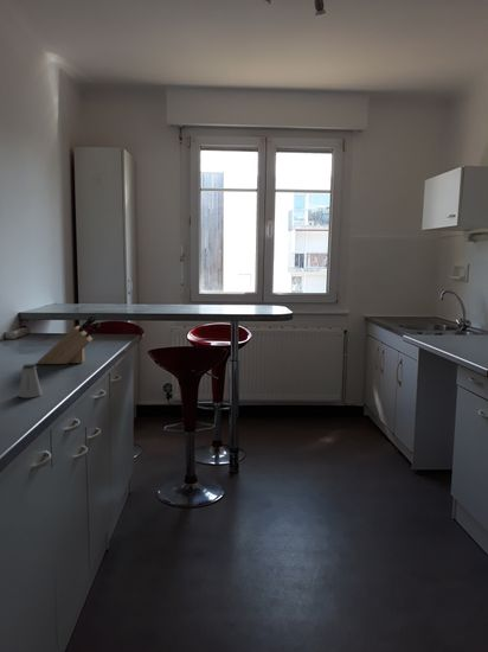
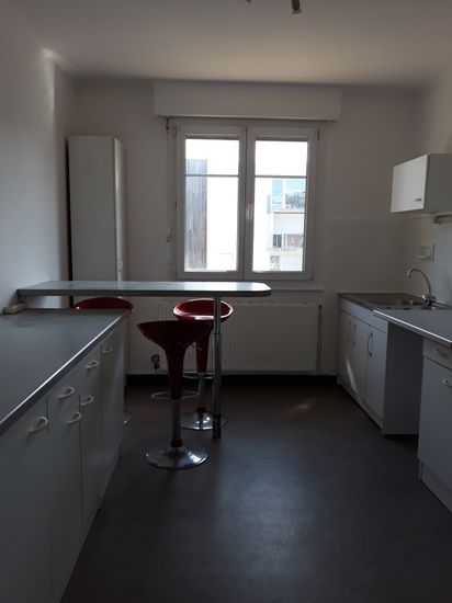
- saltshaker [17,363,43,398]
- knife block [37,314,101,365]
